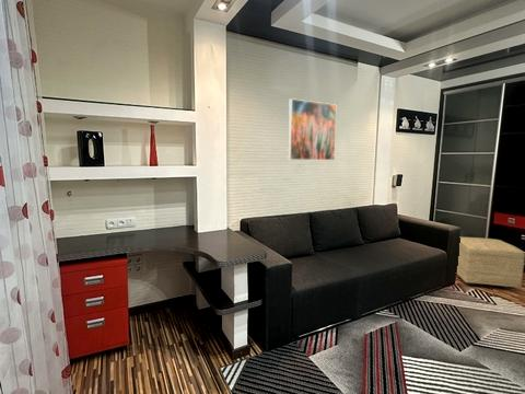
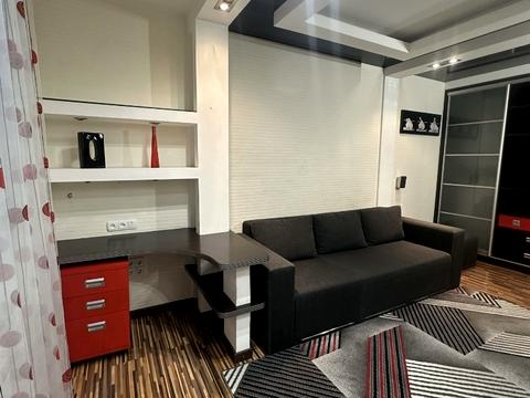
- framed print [288,97,337,161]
- ottoman [456,236,525,290]
